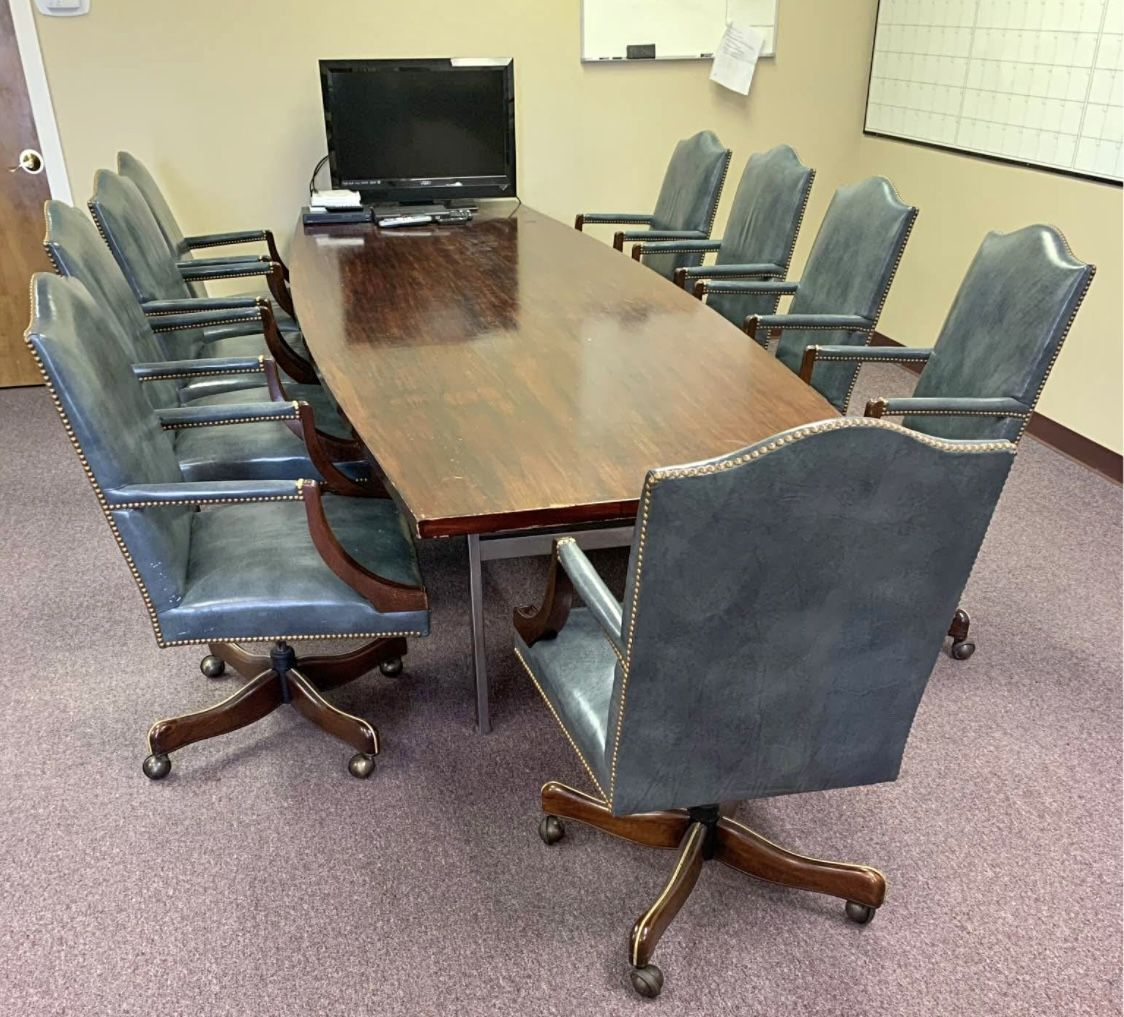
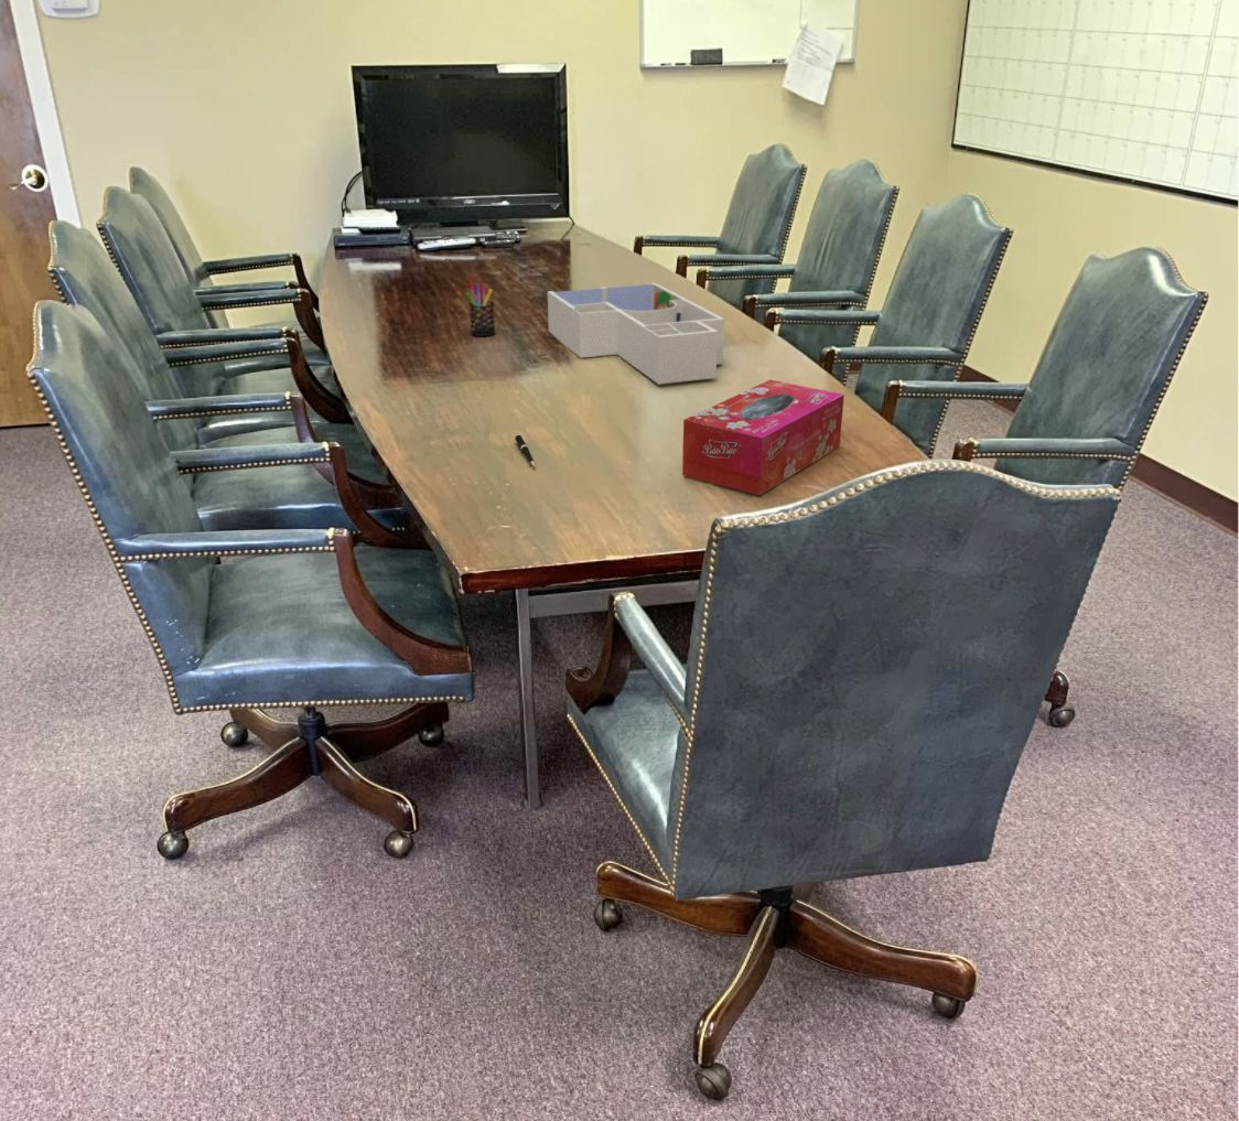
+ pen [514,433,536,467]
+ desk organizer [547,282,725,386]
+ pen holder [465,279,497,337]
+ tissue box [681,379,845,496]
